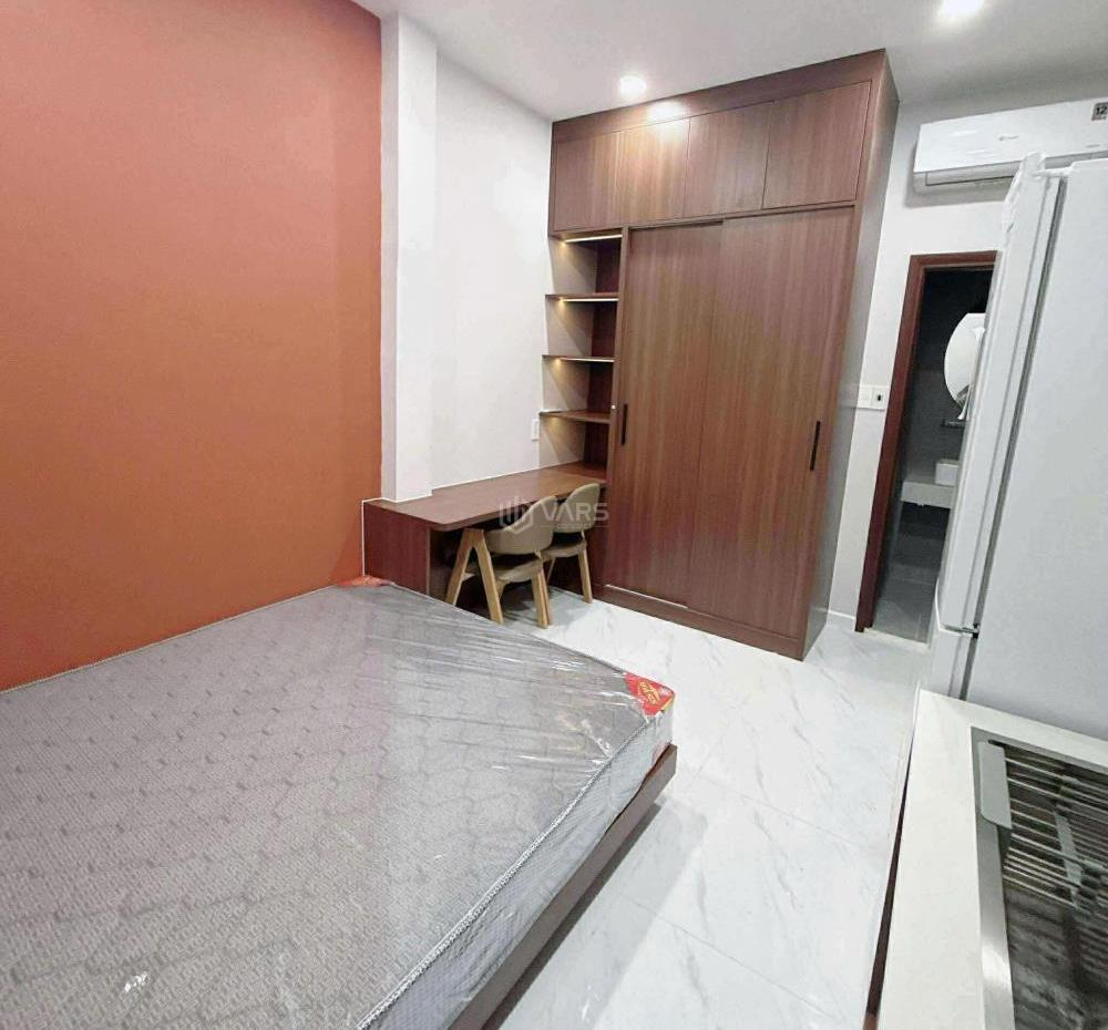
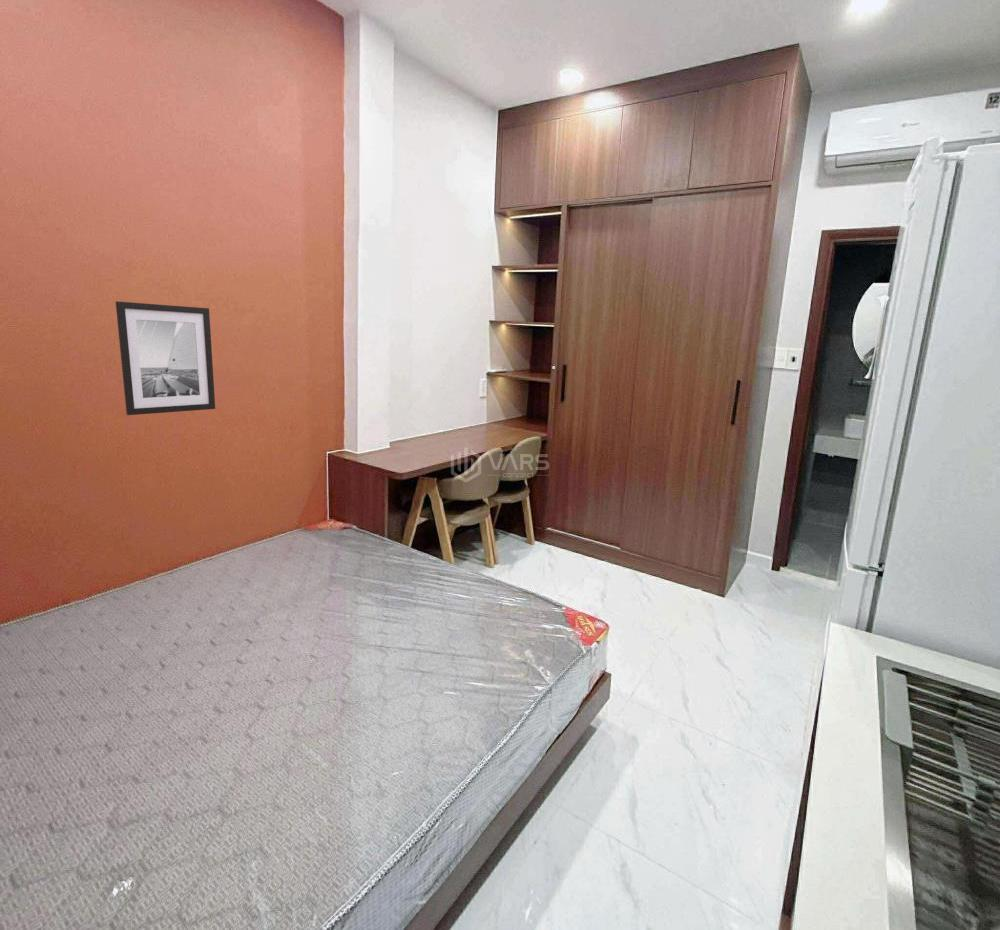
+ wall art [115,300,216,416]
